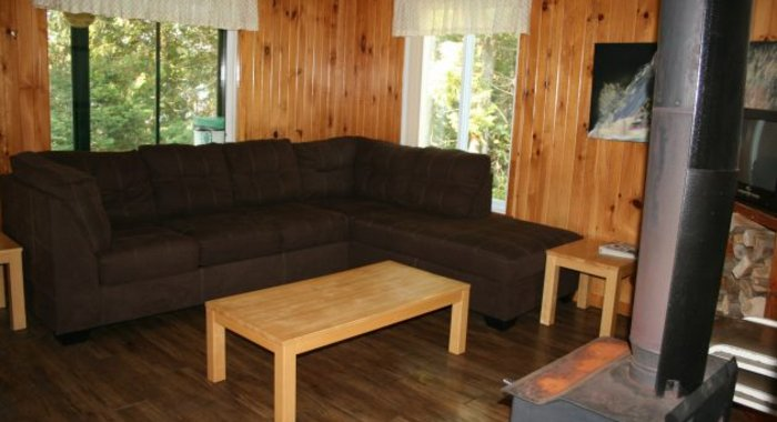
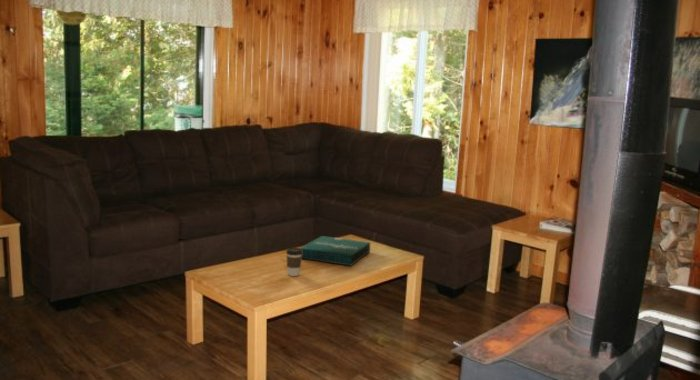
+ coffee cup [285,247,302,277]
+ pizza box [299,235,371,267]
